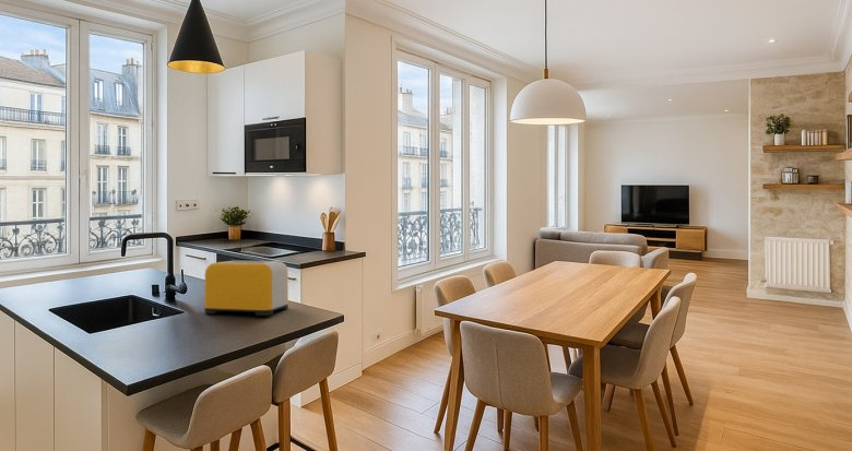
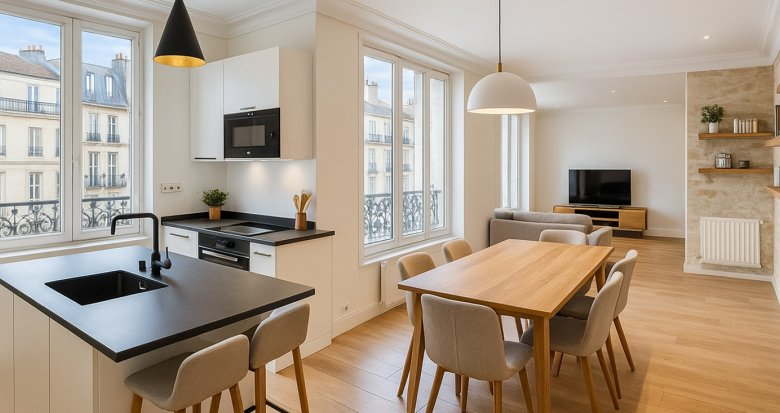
- toaster [203,260,289,317]
